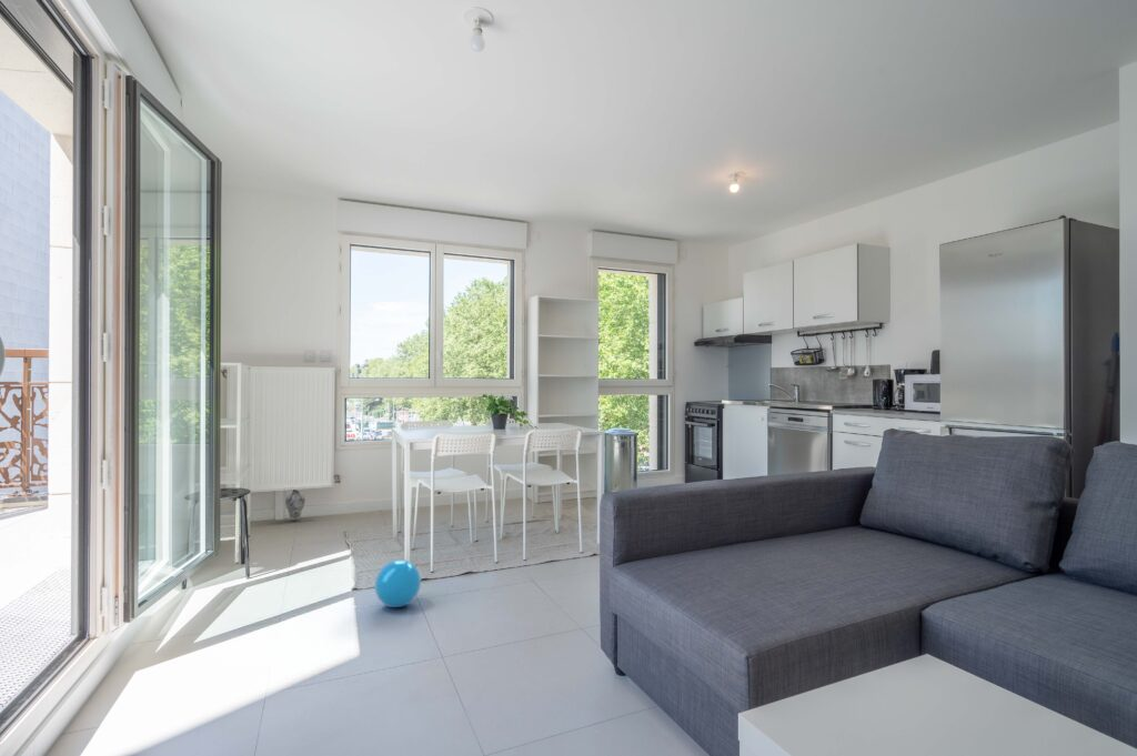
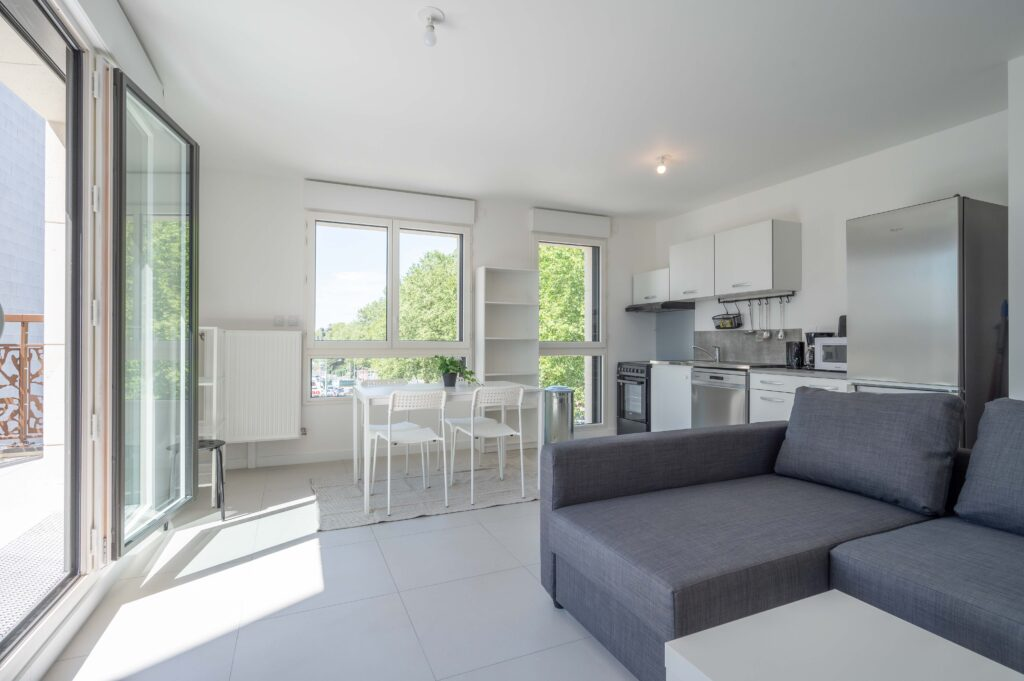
- ball [374,558,422,608]
- ceramic jug [284,488,306,520]
